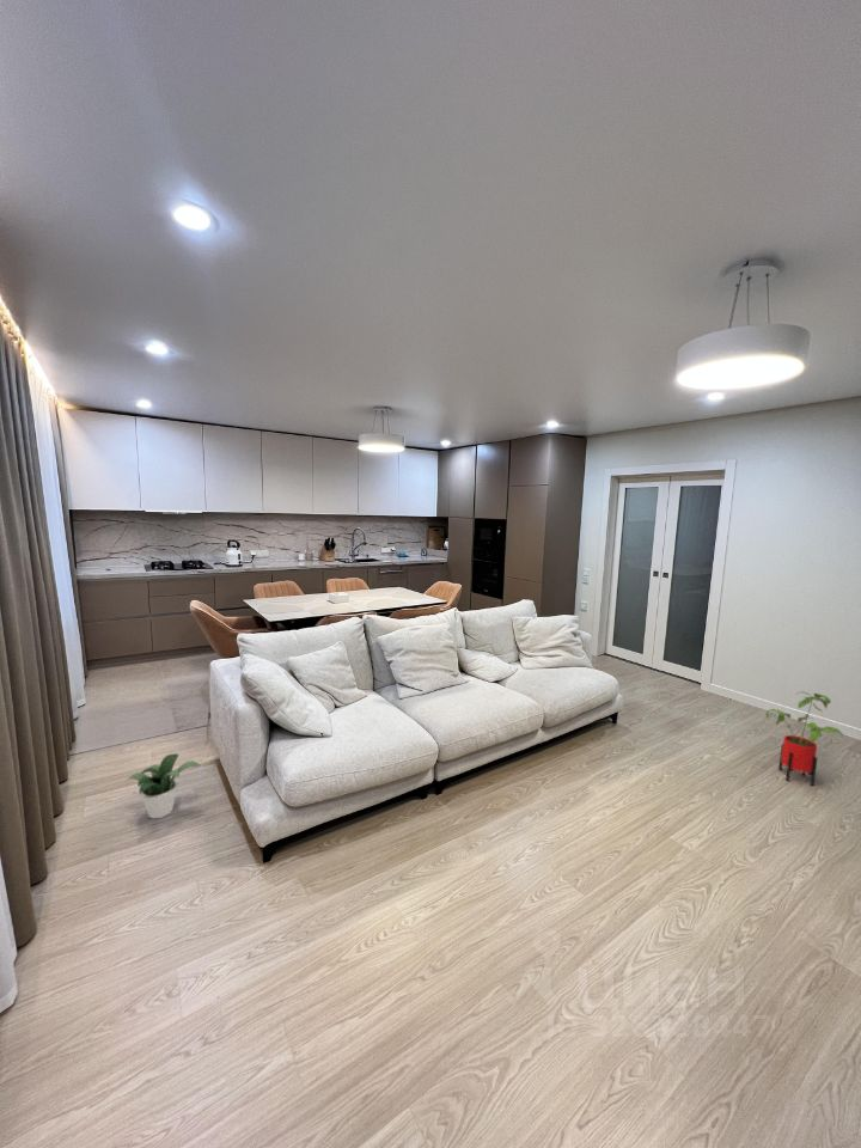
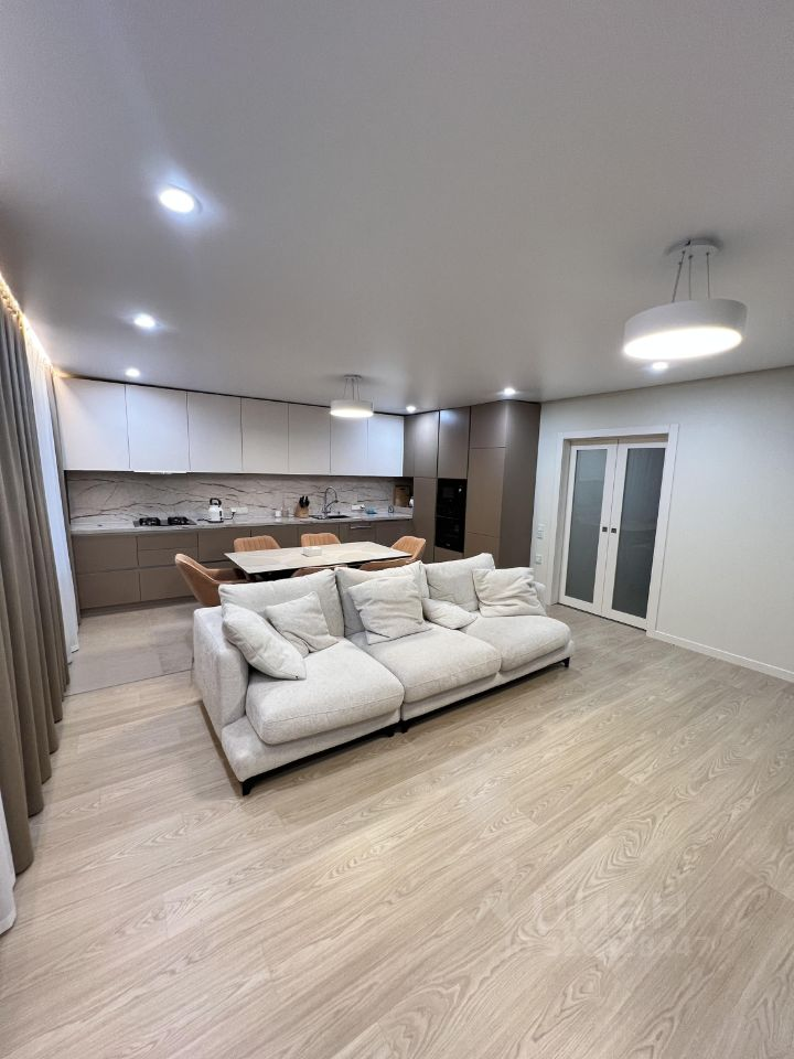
- potted plant [127,752,202,820]
- house plant [765,690,844,787]
